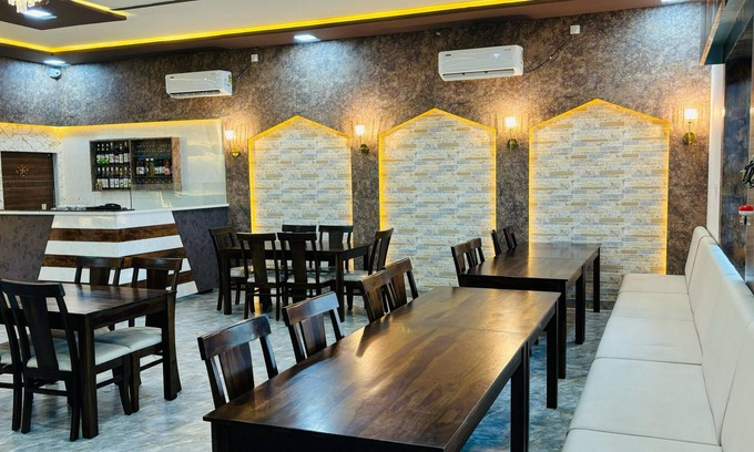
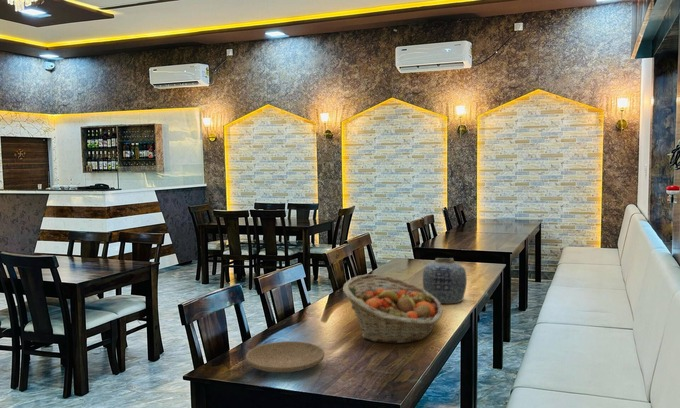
+ fruit basket [342,273,444,344]
+ vase [422,257,468,304]
+ plate [245,340,325,374]
